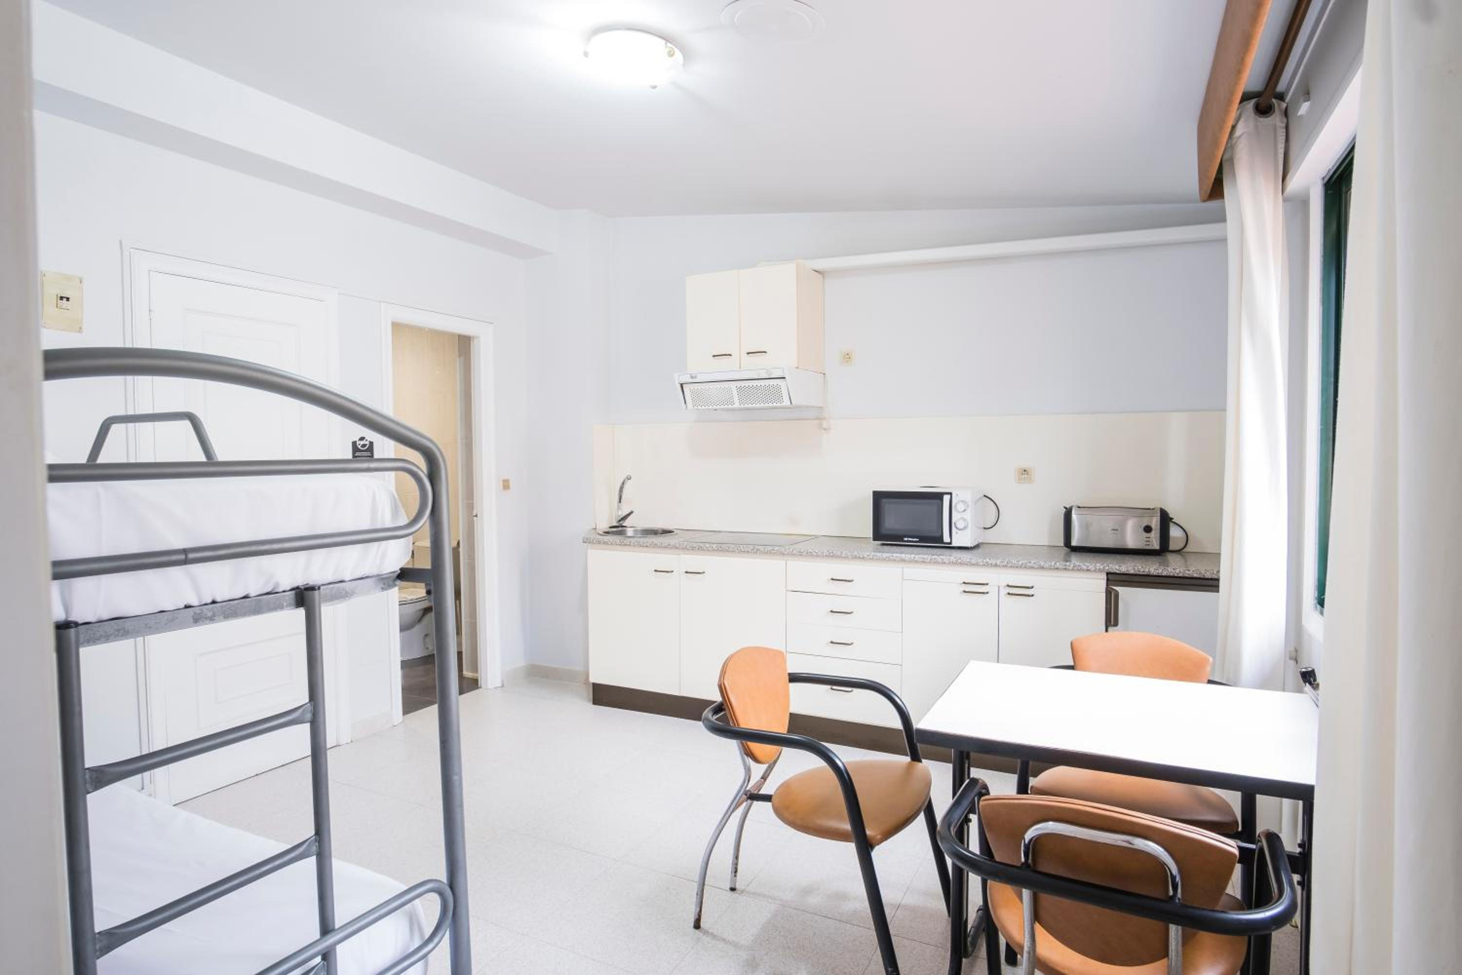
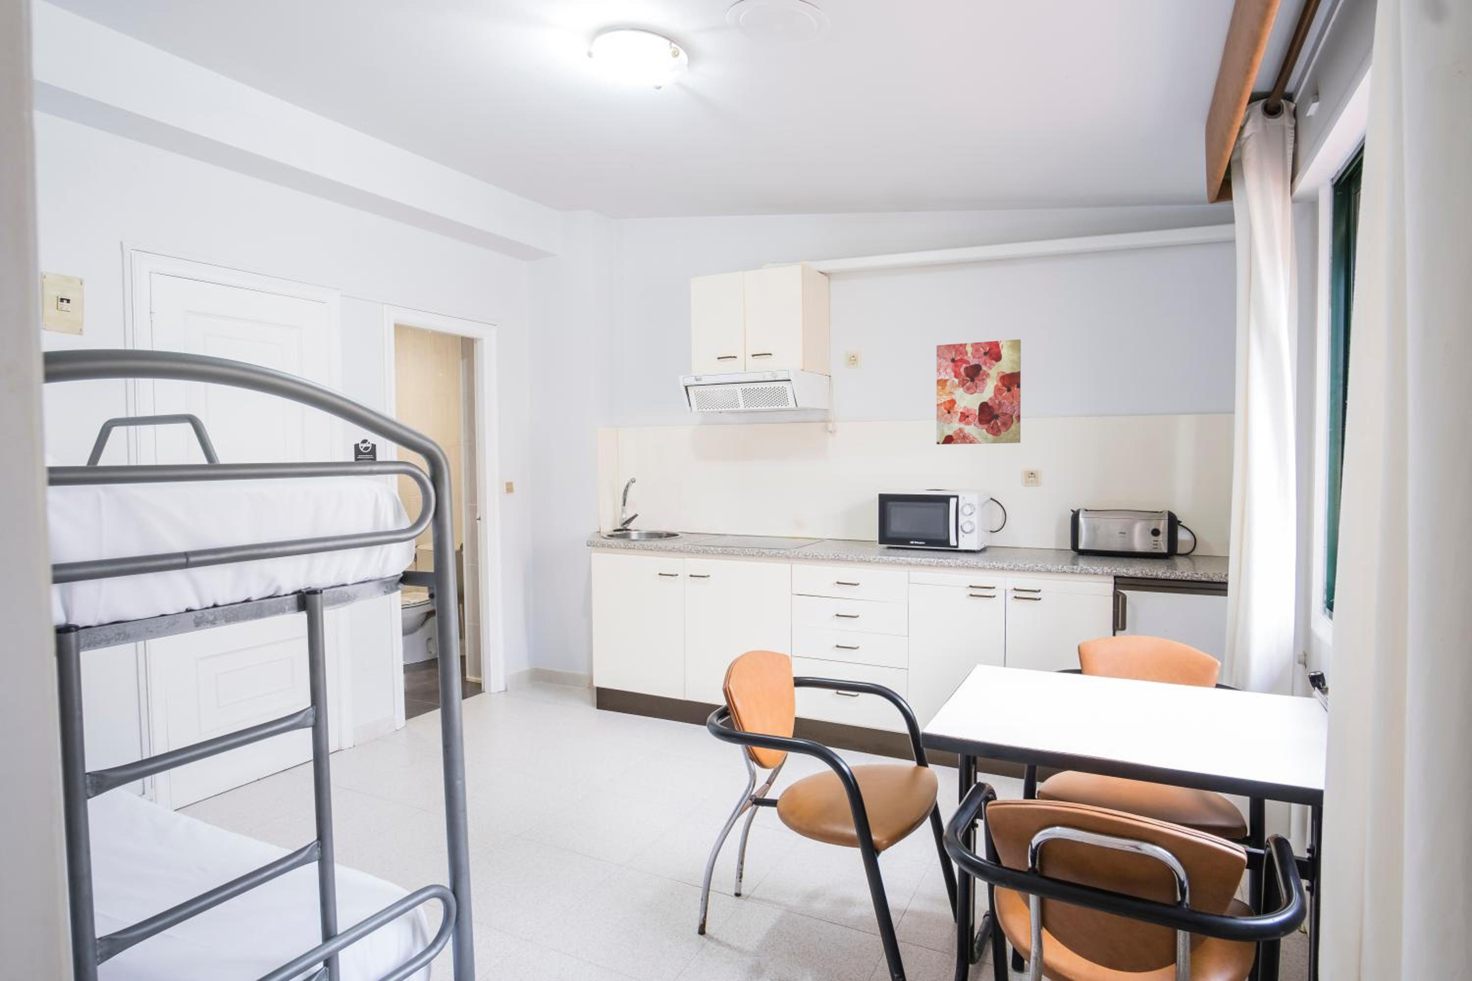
+ wall art [936,339,1021,445]
